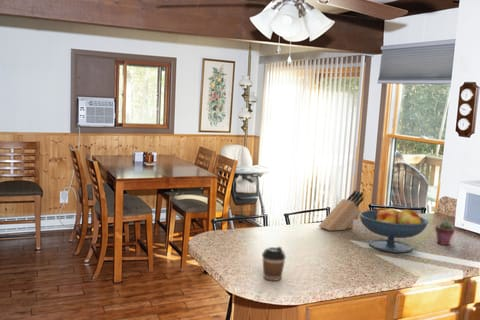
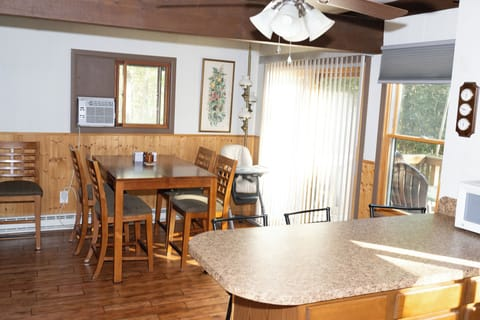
- coffee cup [261,245,287,282]
- knife block [318,189,365,232]
- fruit bowl [358,206,429,254]
- potted succulent [434,220,456,246]
